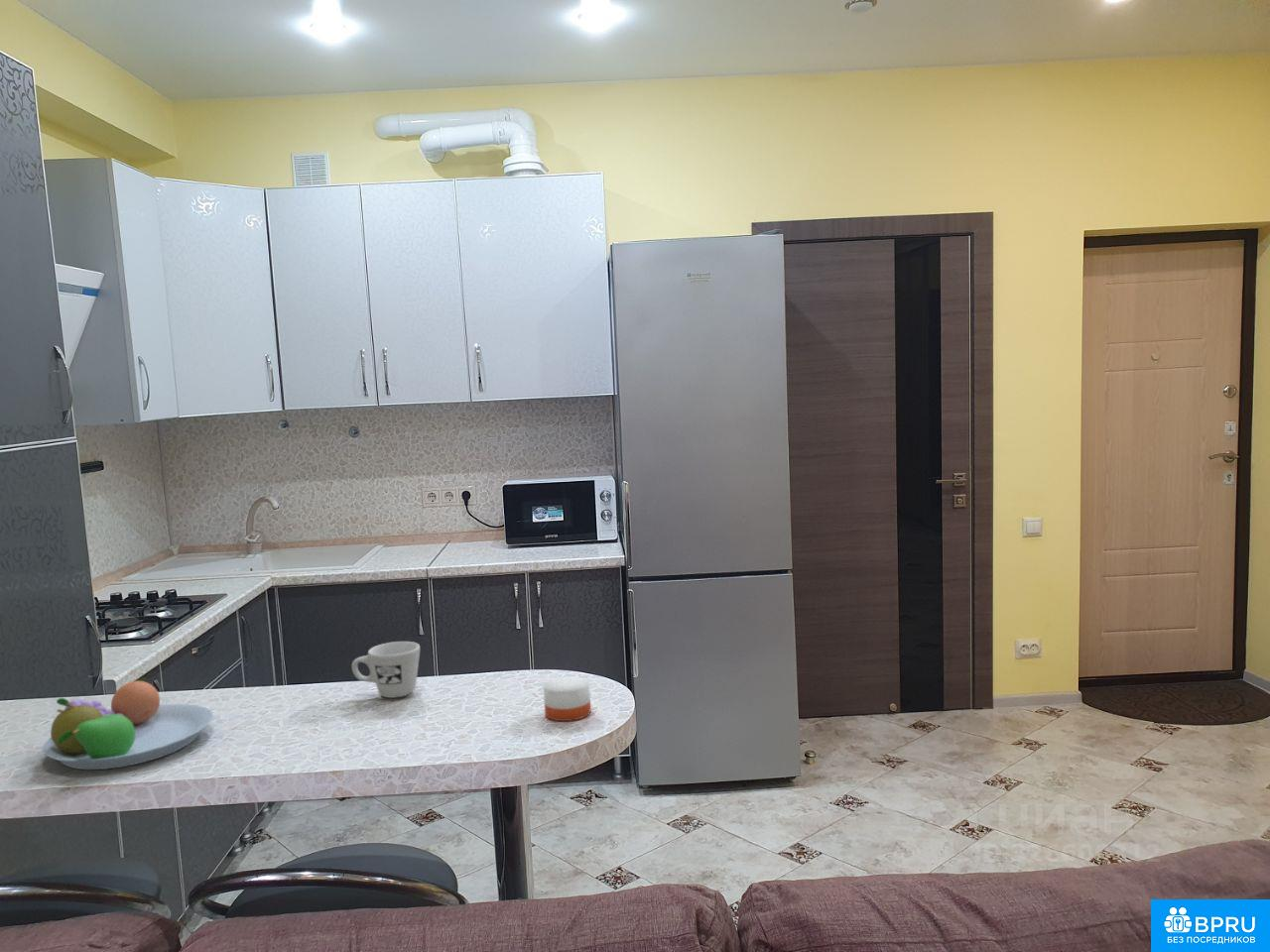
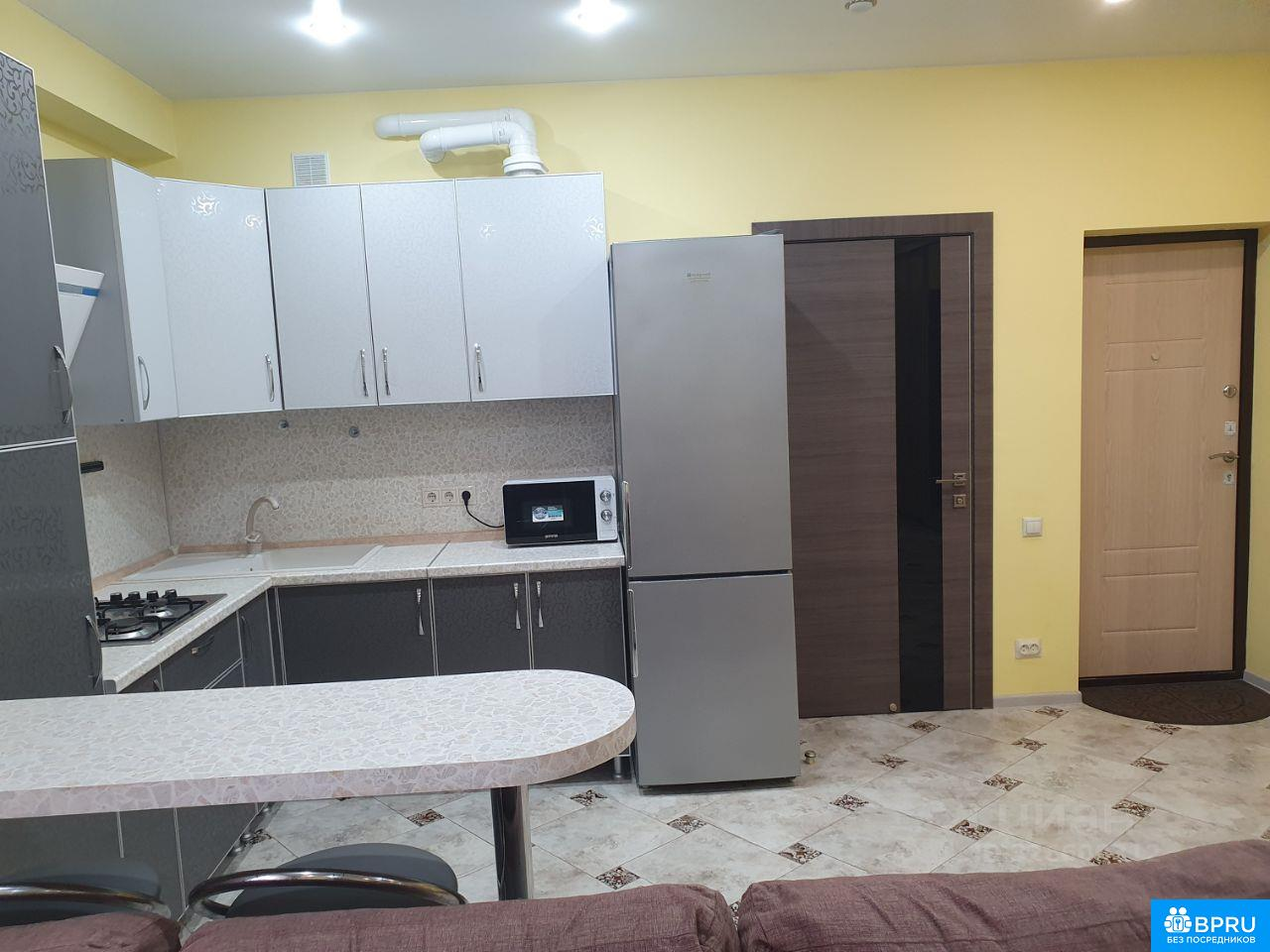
- fruit bowl [41,677,214,771]
- candle [543,662,591,722]
- mug [351,641,421,699]
